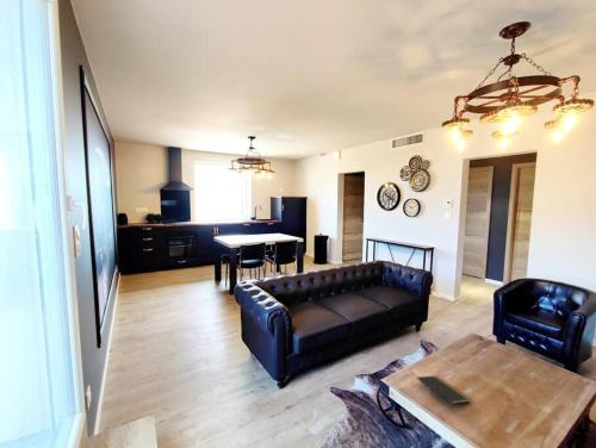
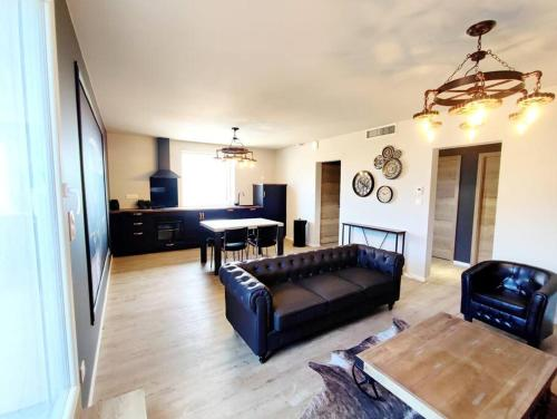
- notepad [416,374,472,411]
